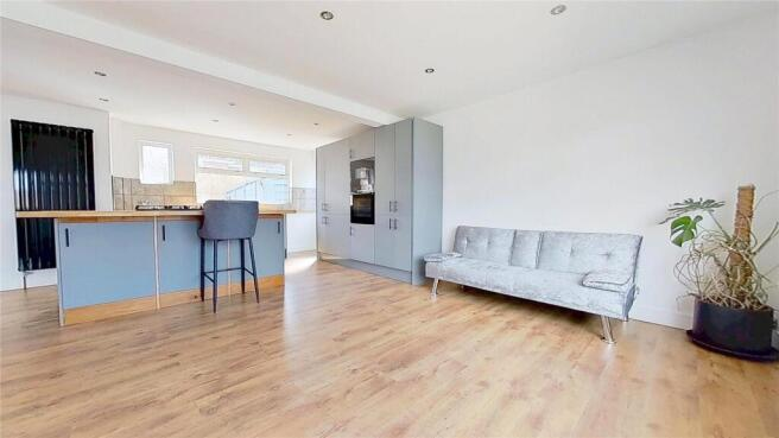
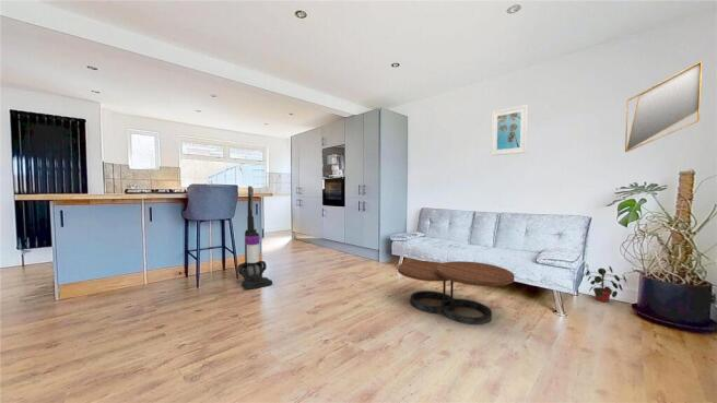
+ potted plant [585,265,628,304]
+ coffee table [397,260,515,325]
+ home mirror [624,60,703,153]
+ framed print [490,104,529,157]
+ vacuum cleaner [237,185,273,291]
